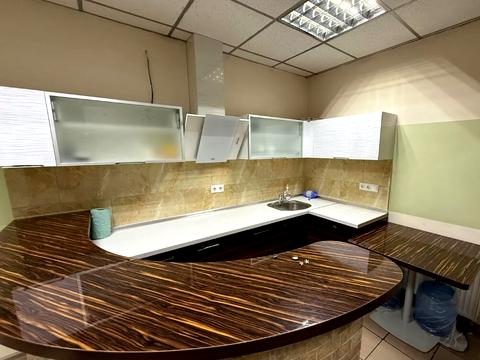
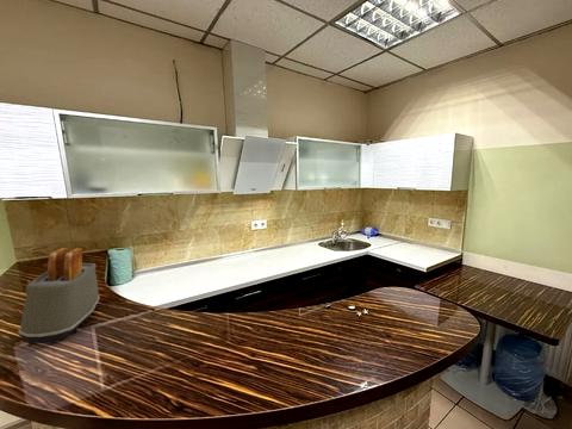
+ toaster [17,247,100,344]
